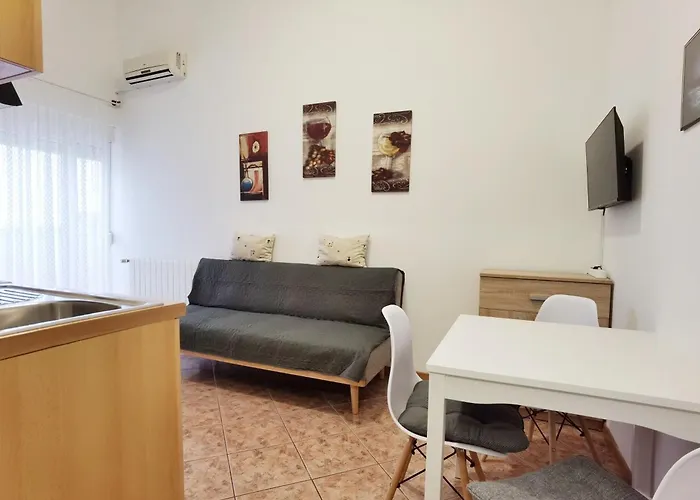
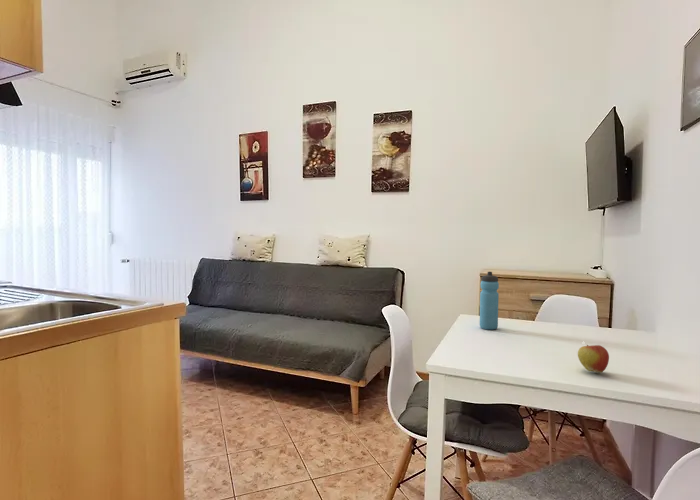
+ water bottle [479,271,500,331]
+ apple [577,344,610,374]
